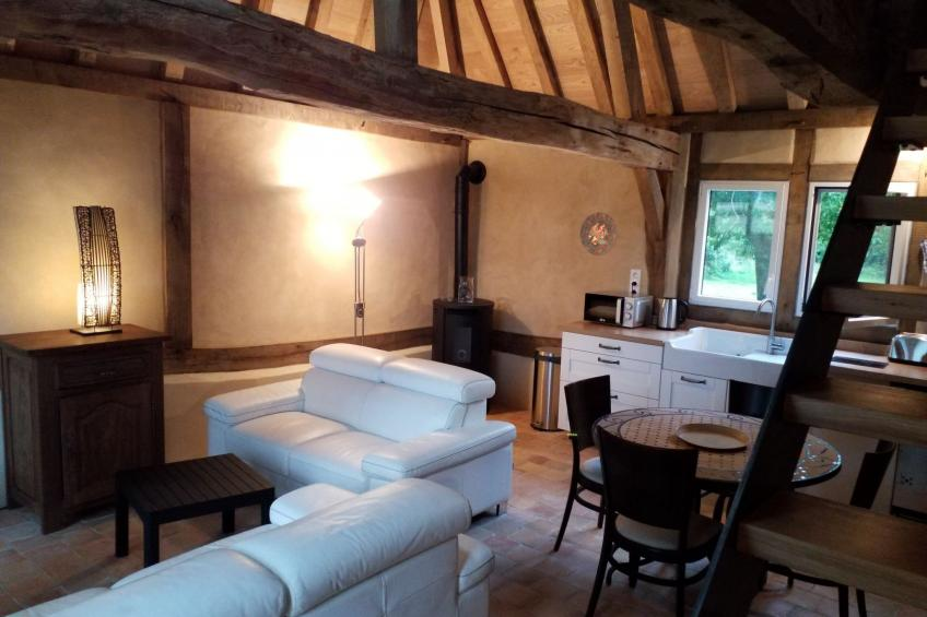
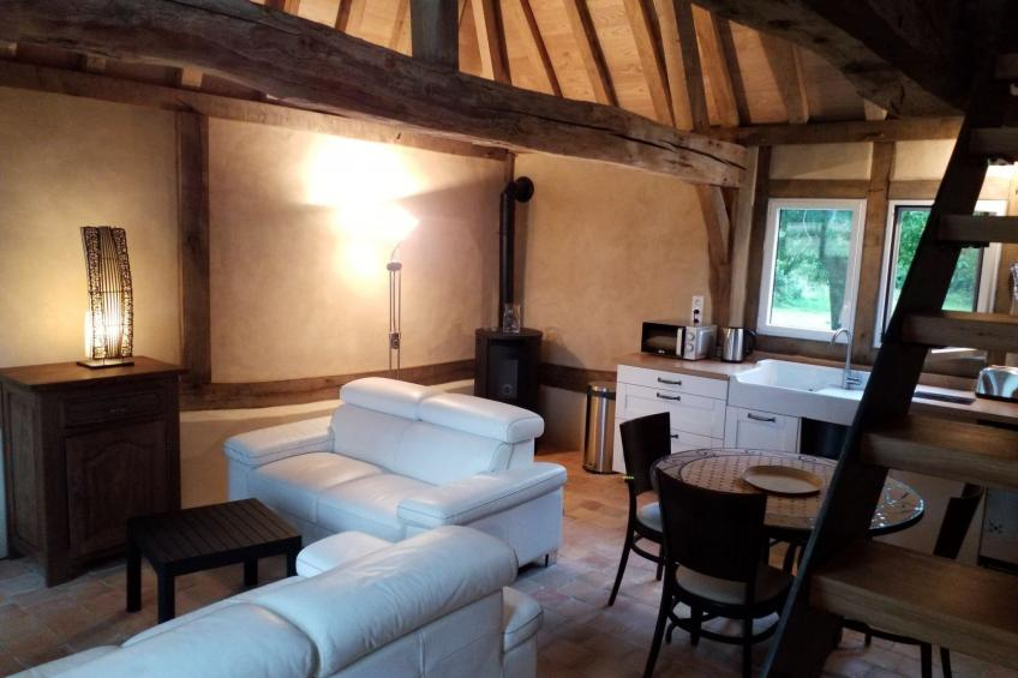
- decorative plate [579,212,619,257]
